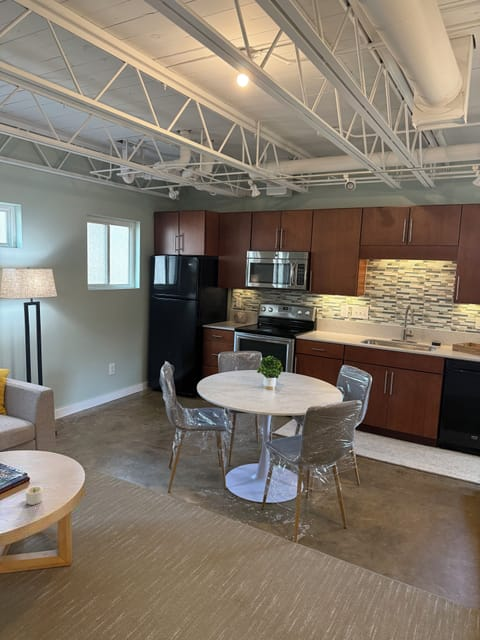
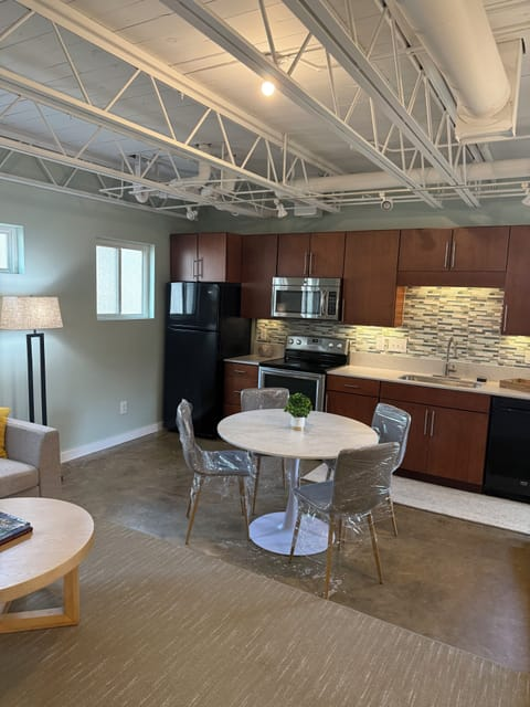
- candle [25,485,43,506]
